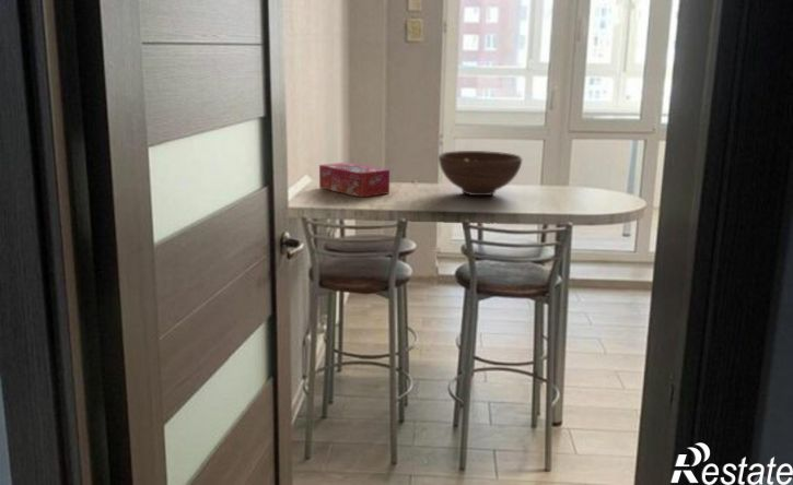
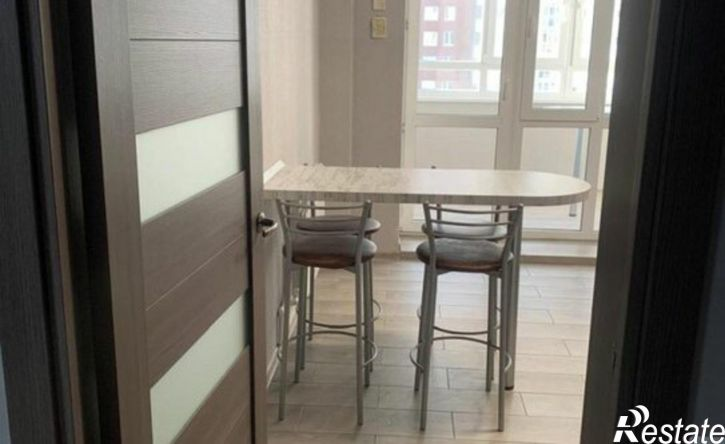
- tissue box [318,162,390,199]
- fruit bowl [438,150,523,197]
